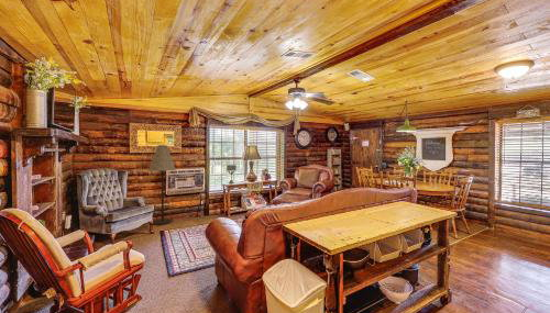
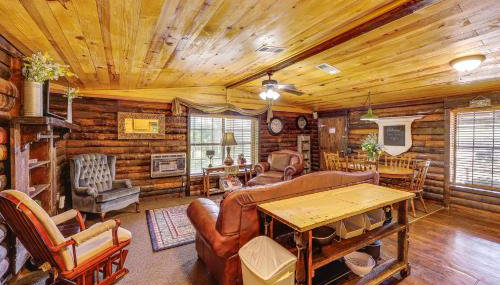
- floor lamp [147,144,177,226]
